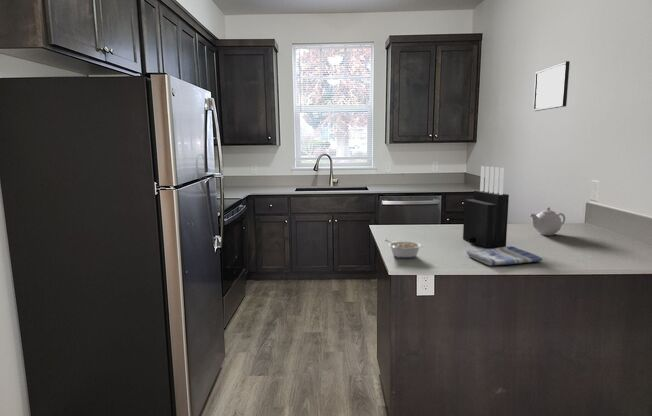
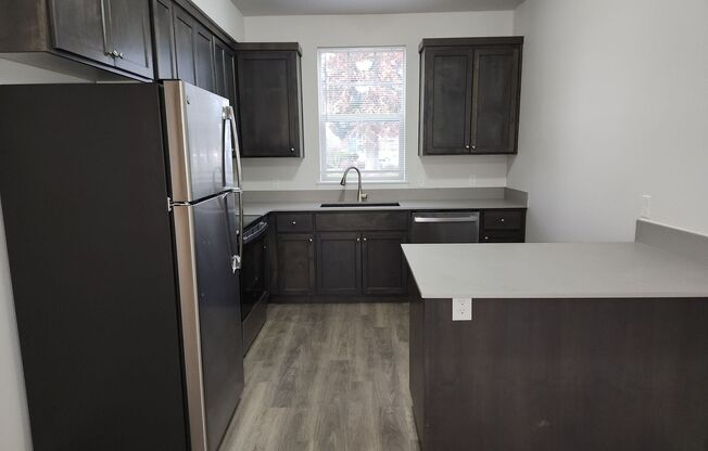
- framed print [532,60,571,112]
- teapot [529,206,566,236]
- knife block [462,165,510,249]
- legume [383,238,423,259]
- dish towel [465,245,543,267]
